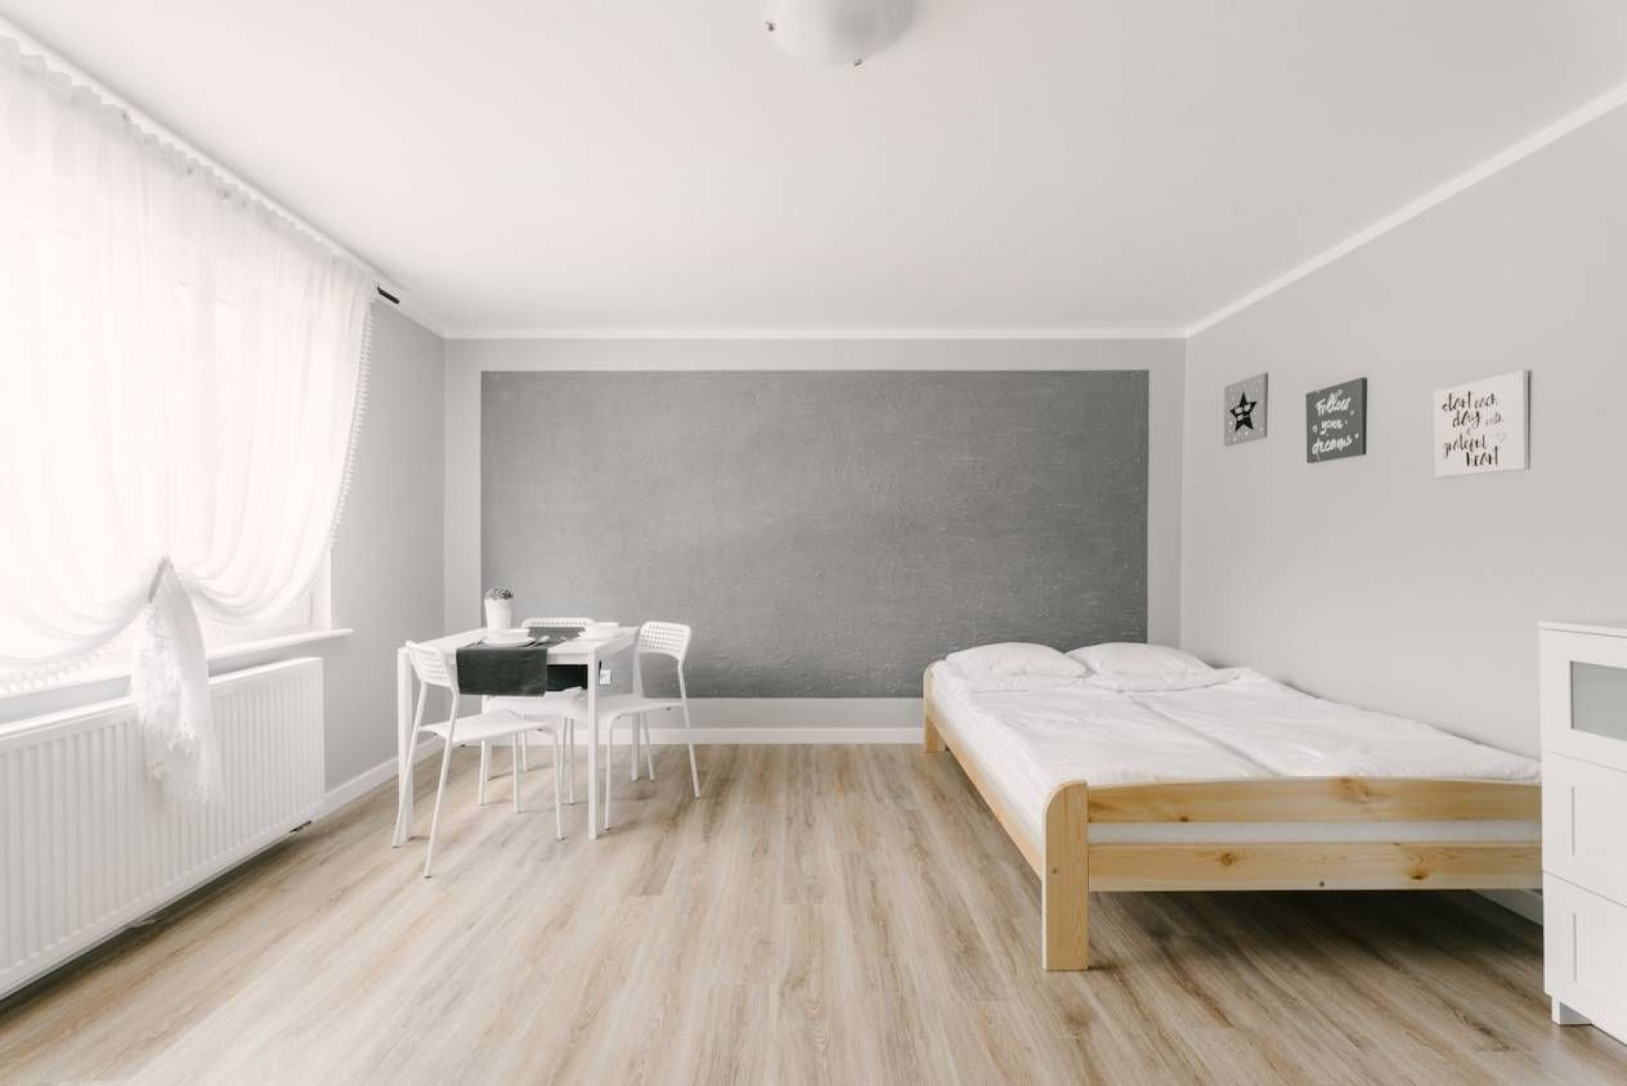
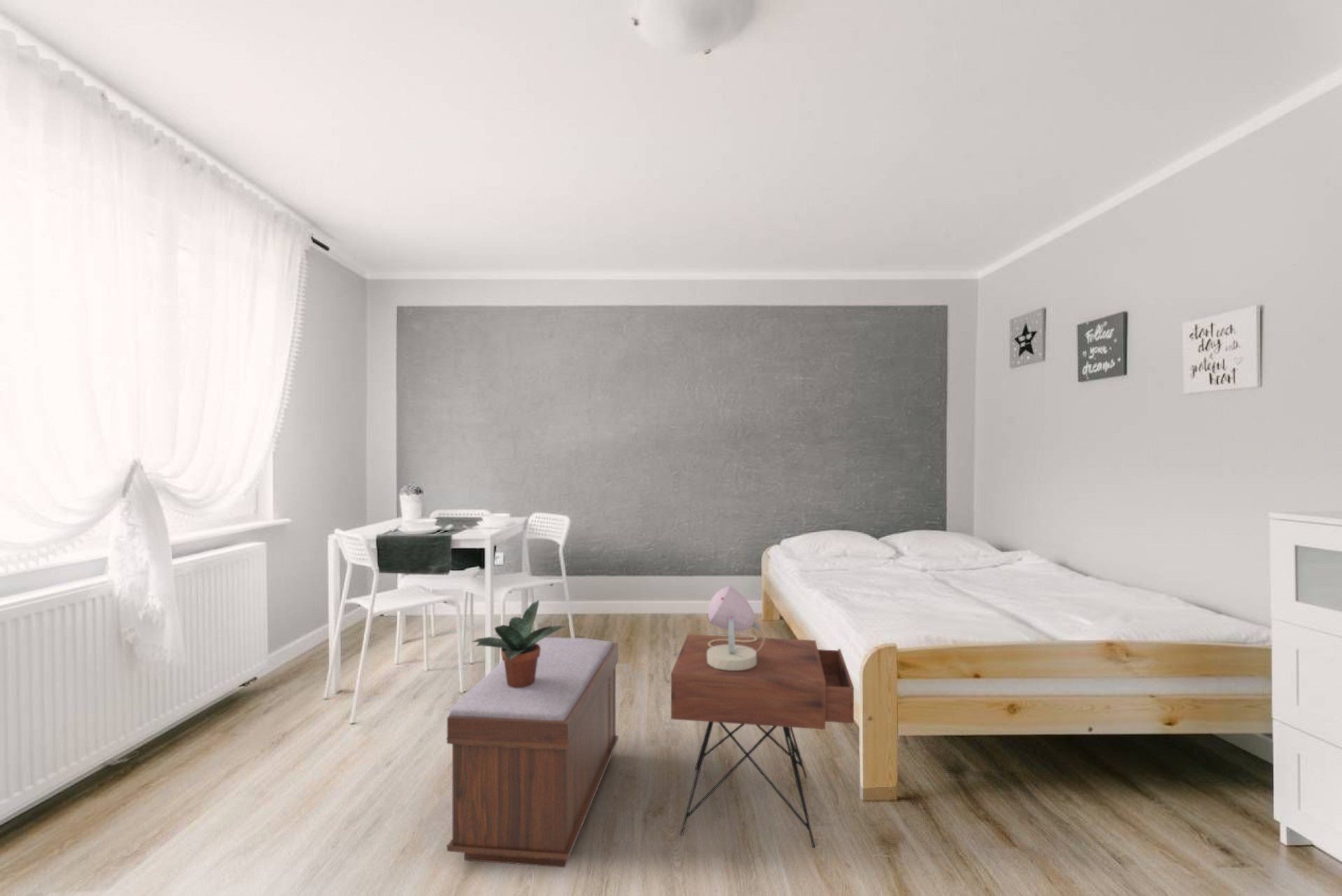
+ bench [446,637,619,868]
+ nightstand [670,634,855,848]
+ table lamp [707,585,766,670]
+ potted plant [470,600,566,687]
